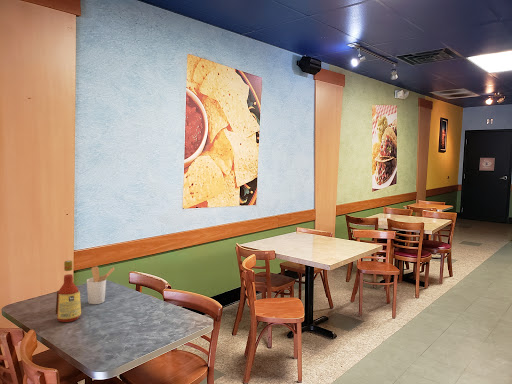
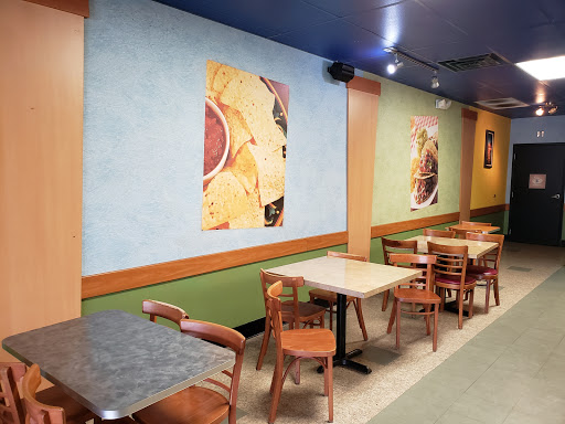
- utensil holder [86,265,115,305]
- bottle [55,260,82,323]
